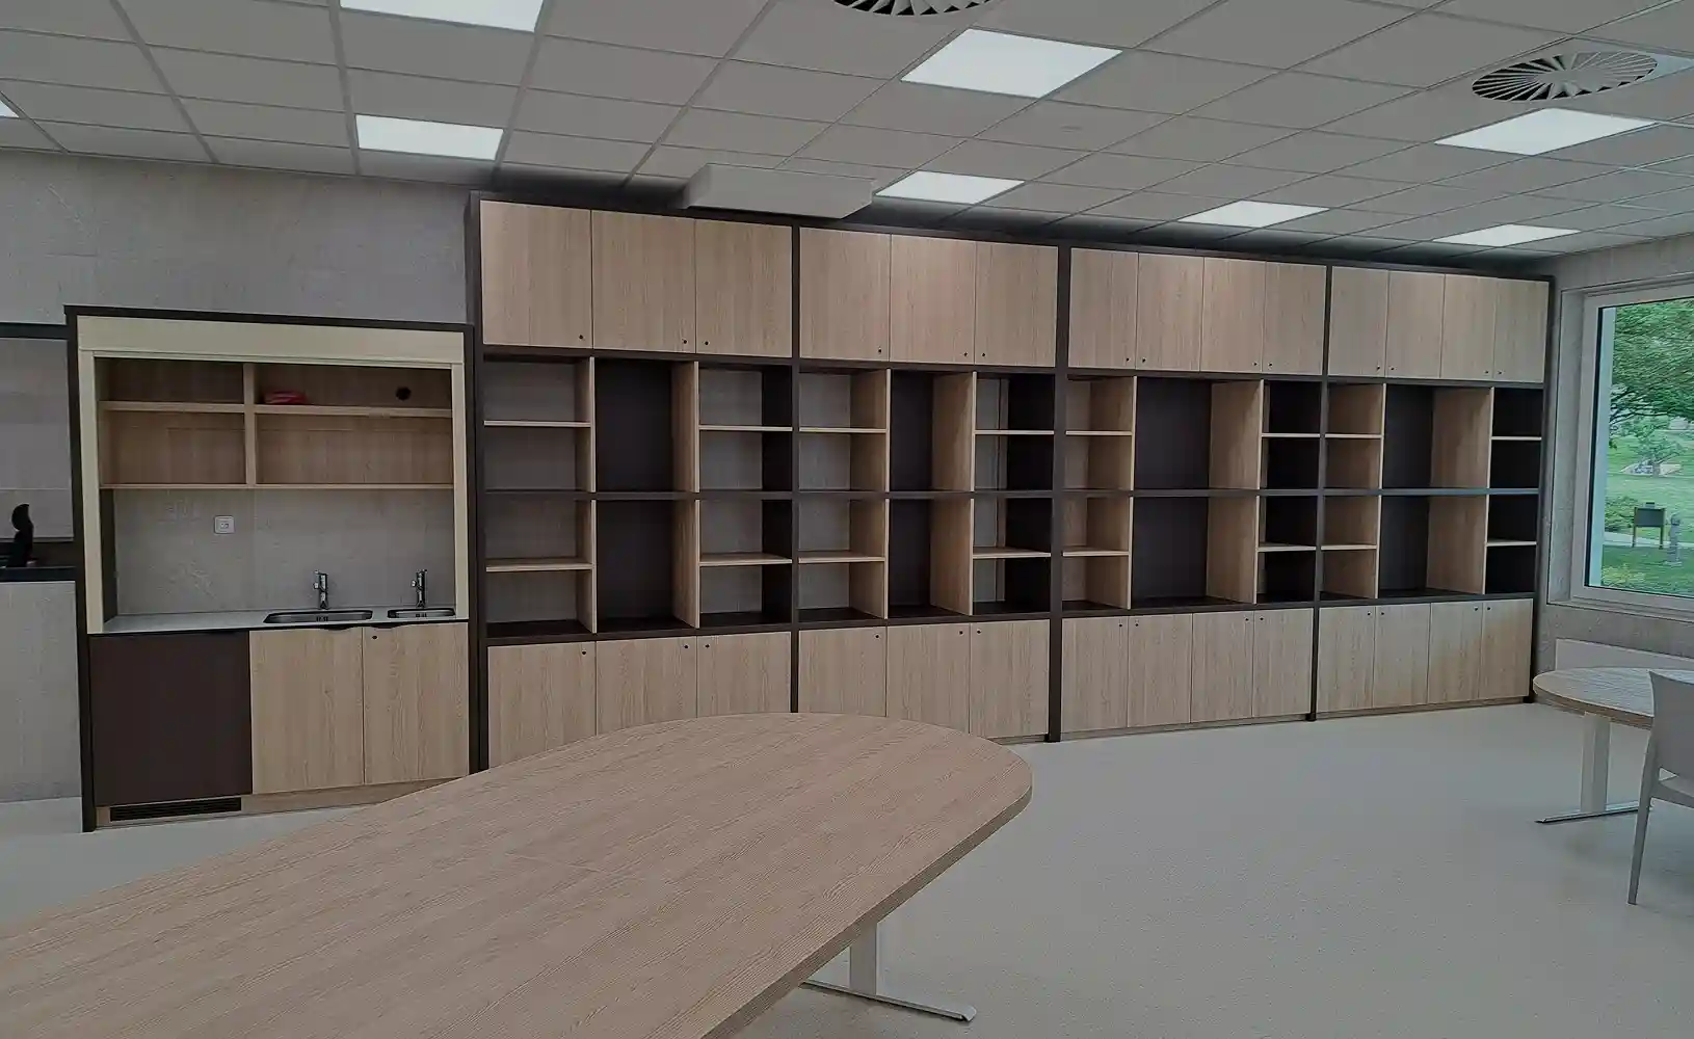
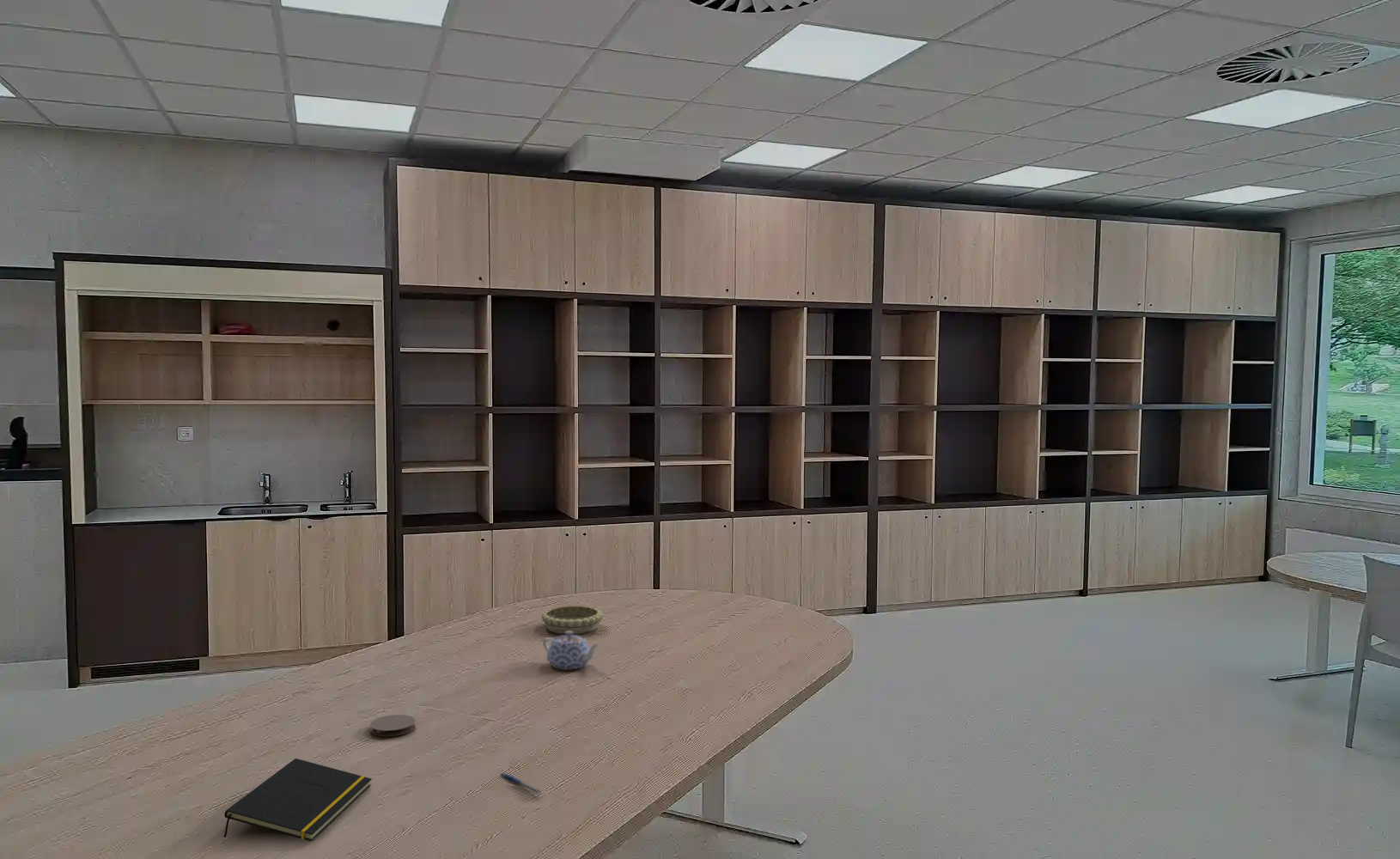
+ decorative bowl [540,606,604,635]
+ pen [499,771,542,795]
+ notepad [223,758,373,842]
+ teapot [542,631,600,670]
+ coaster [369,714,417,737]
